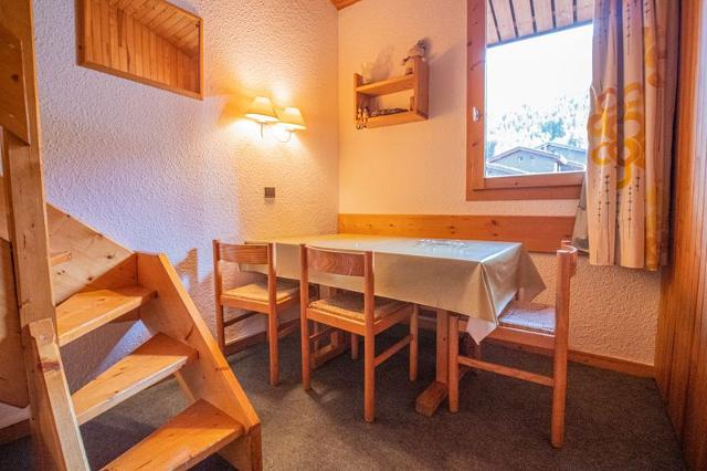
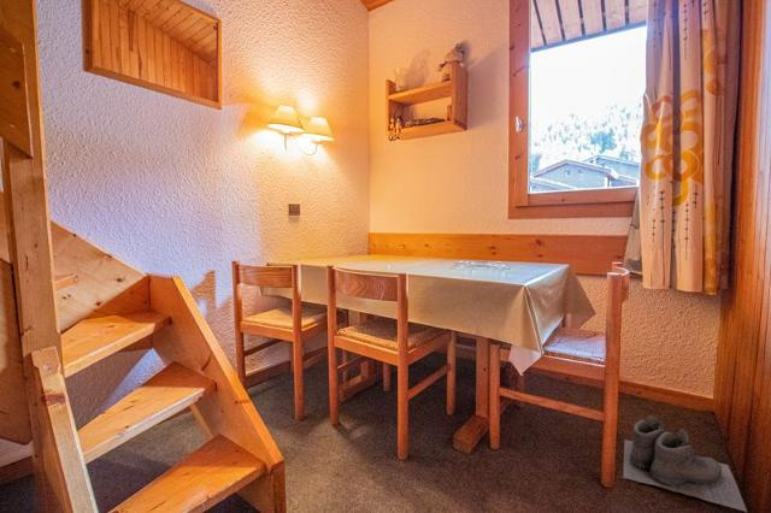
+ boots [622,414,748,513]
